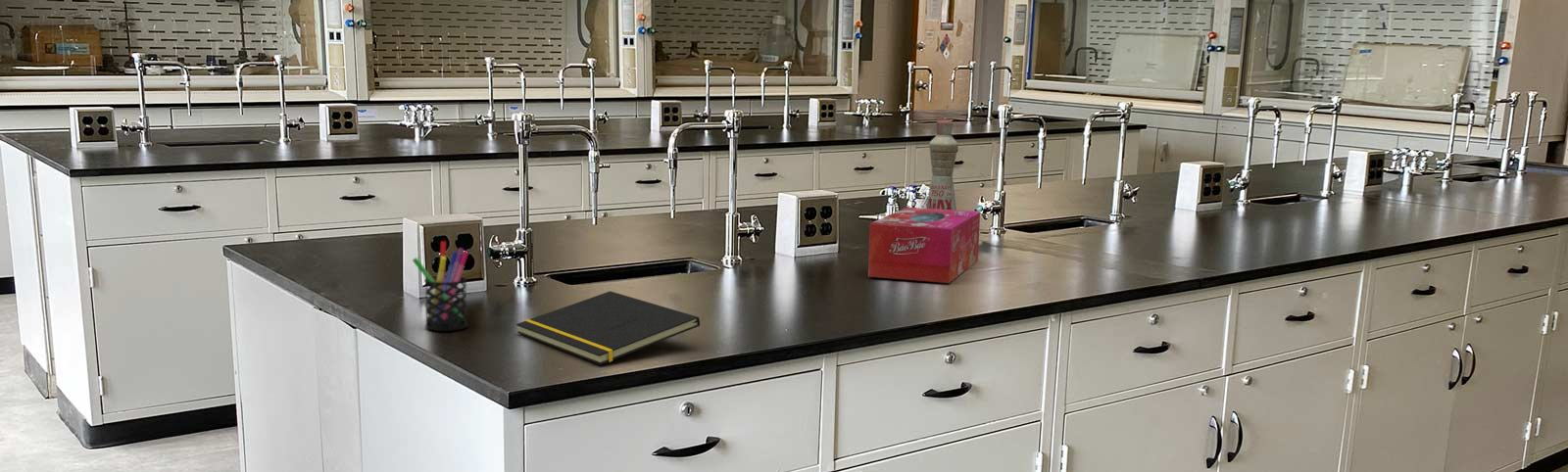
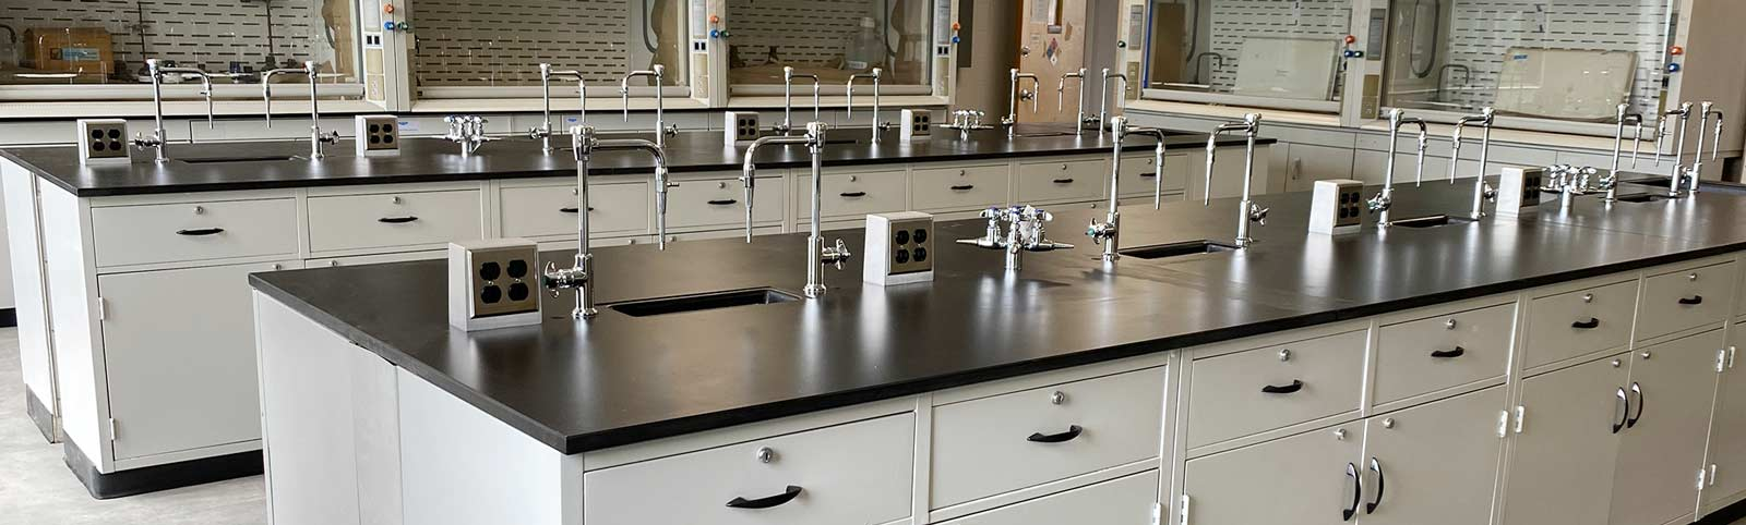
- notepad [515,290,701,365]
- bottle [925,117,959,211]
- pen holder [412,240,469,332]
- tissue box [867,207,981,284]
